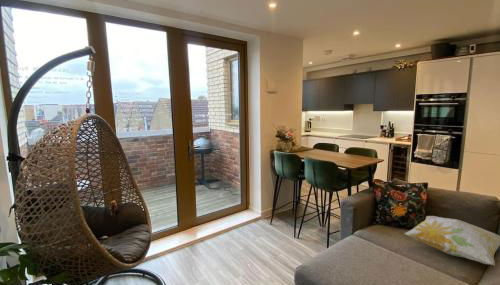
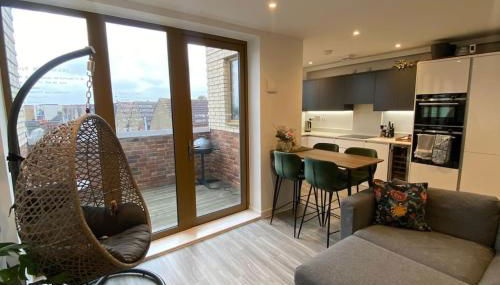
- decorative pillow [403,215,500,267]
